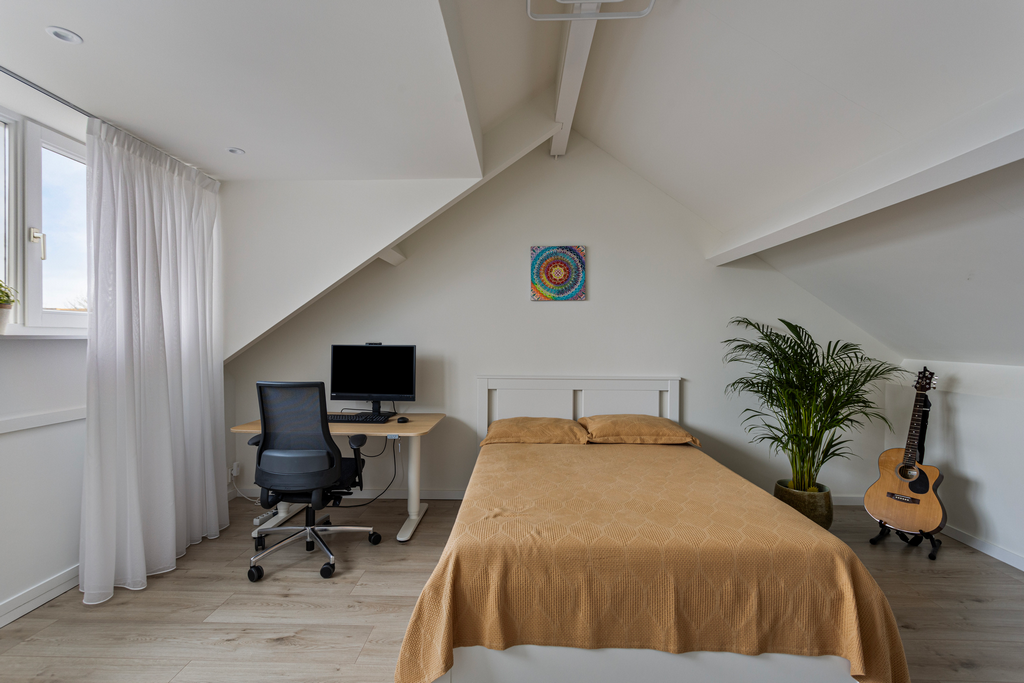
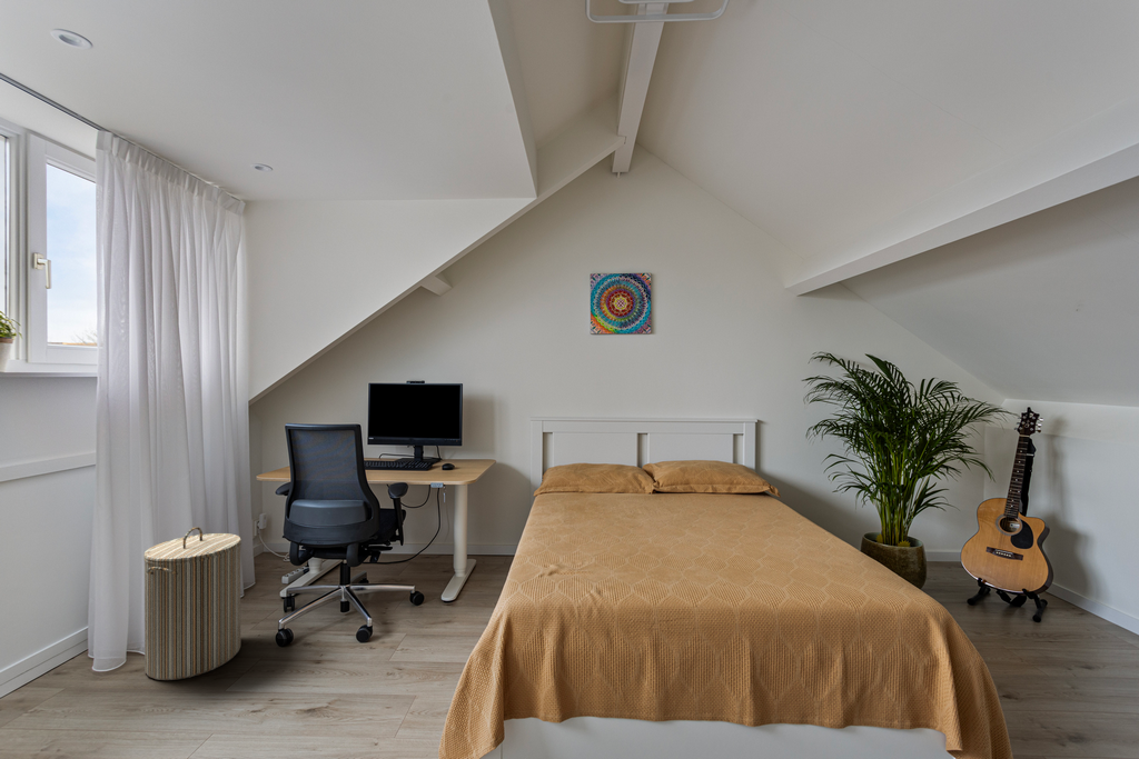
+ laundry hamper [142,526,242,681]
